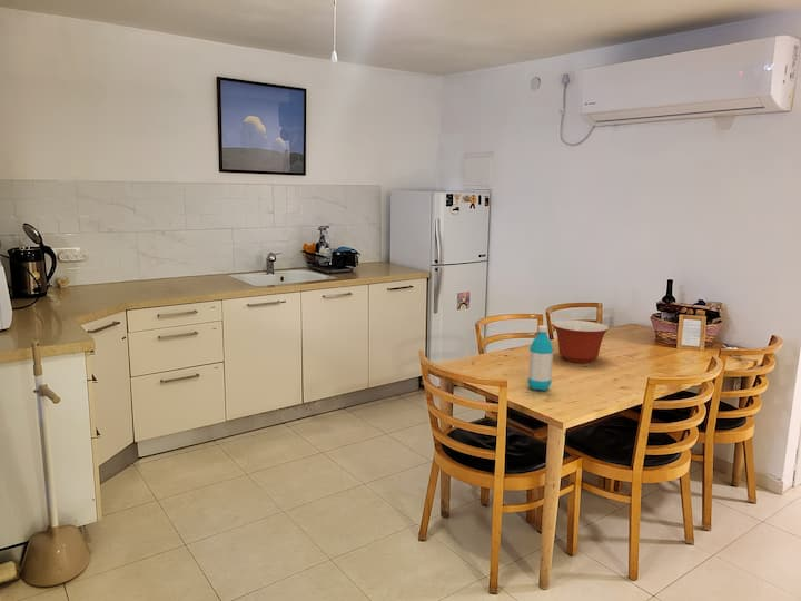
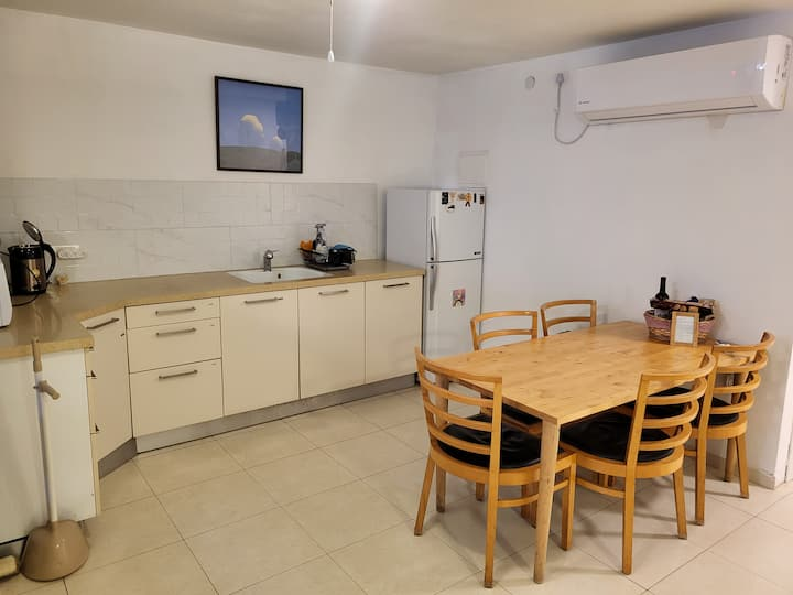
- water bottle [526,325,555,392]
- mixing bowl [552,319,610,364]
